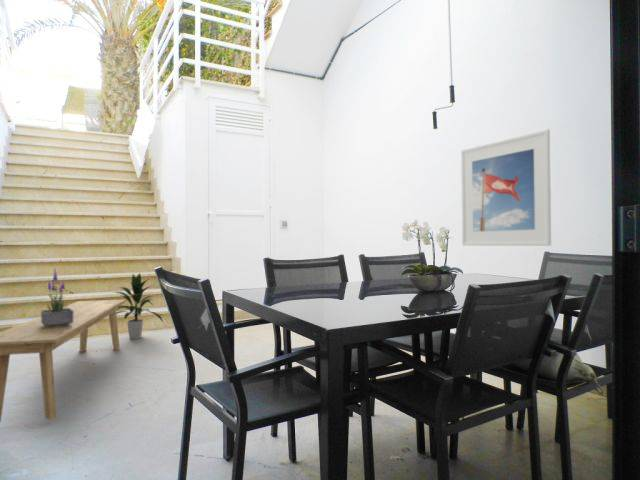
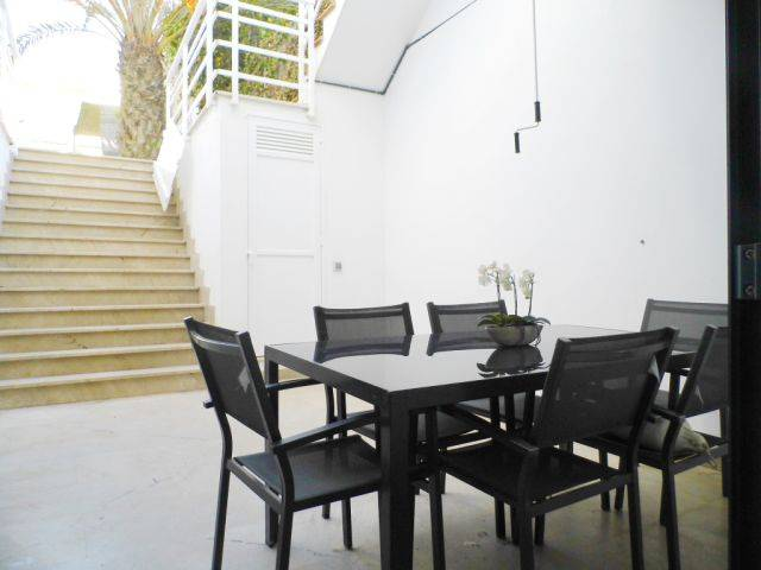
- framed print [460,128,552,247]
- indoor plant [112,272,165,340]
- bench [0,299,127,423]
- potted plant [40,266,73,328]
